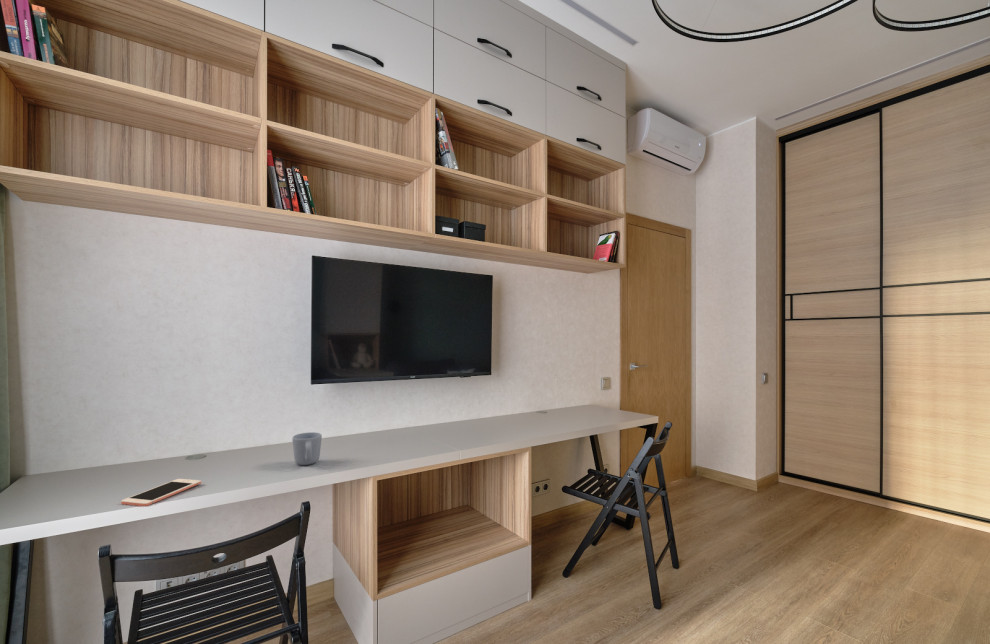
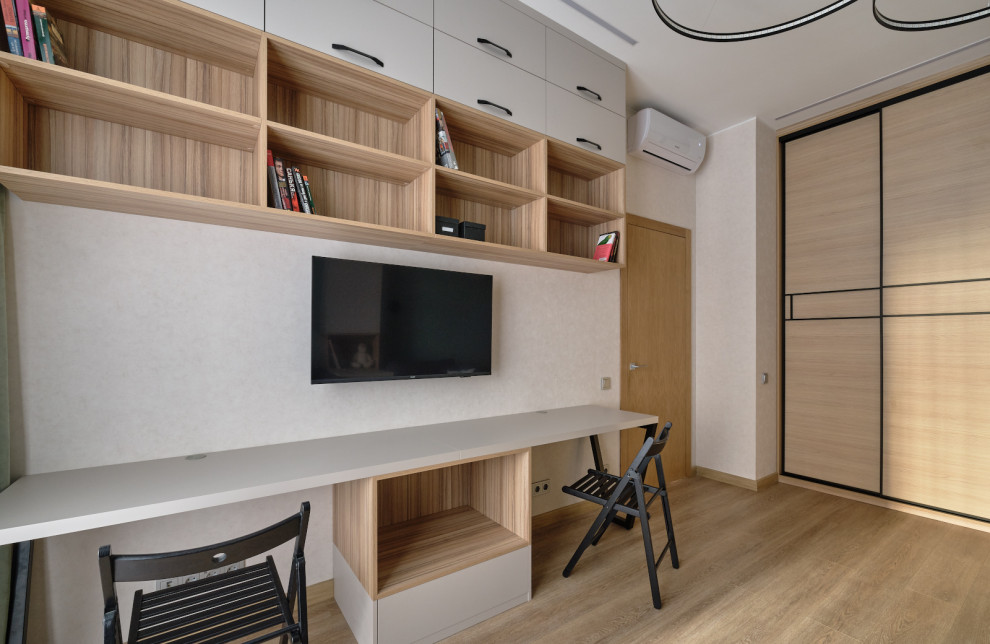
- mug [291,431,323,466]
- cell phone [120,478,202,507]
